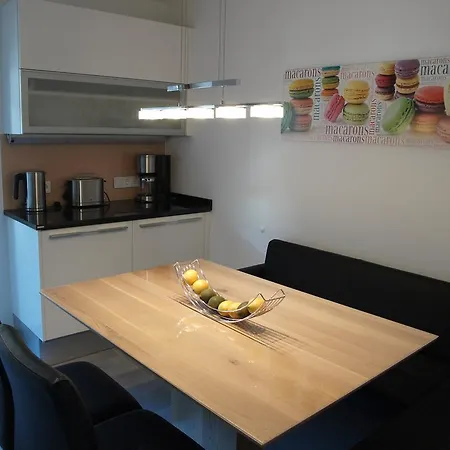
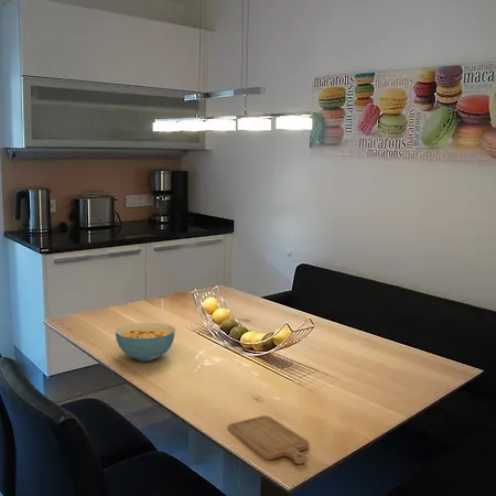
+ cereal bowl [115,322,176,363]
+ chopping board [227,414,310,465]
